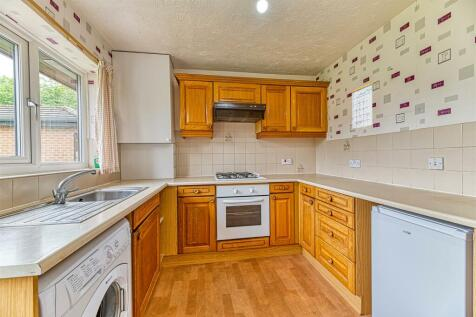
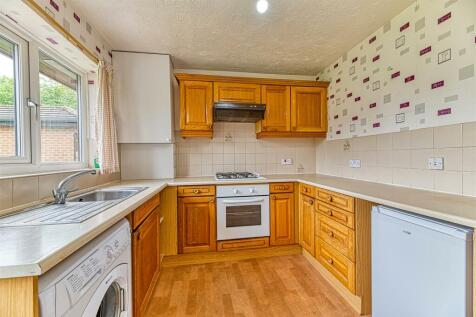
- calendar [350,79,374,129]
